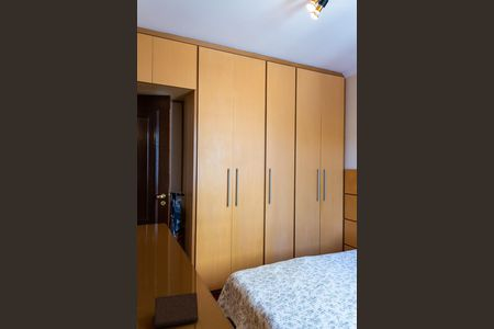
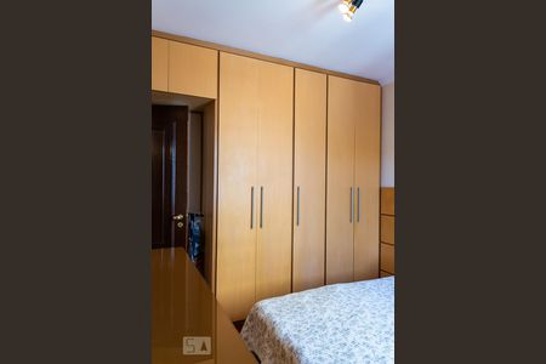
- wallet [154,292,200,329]
